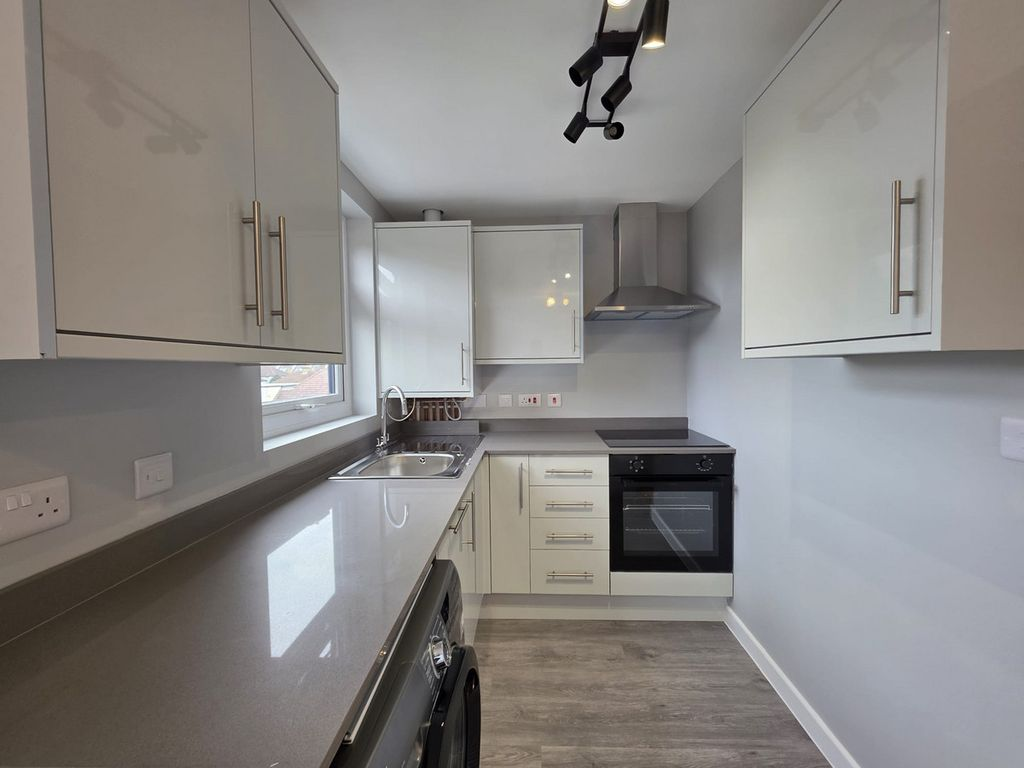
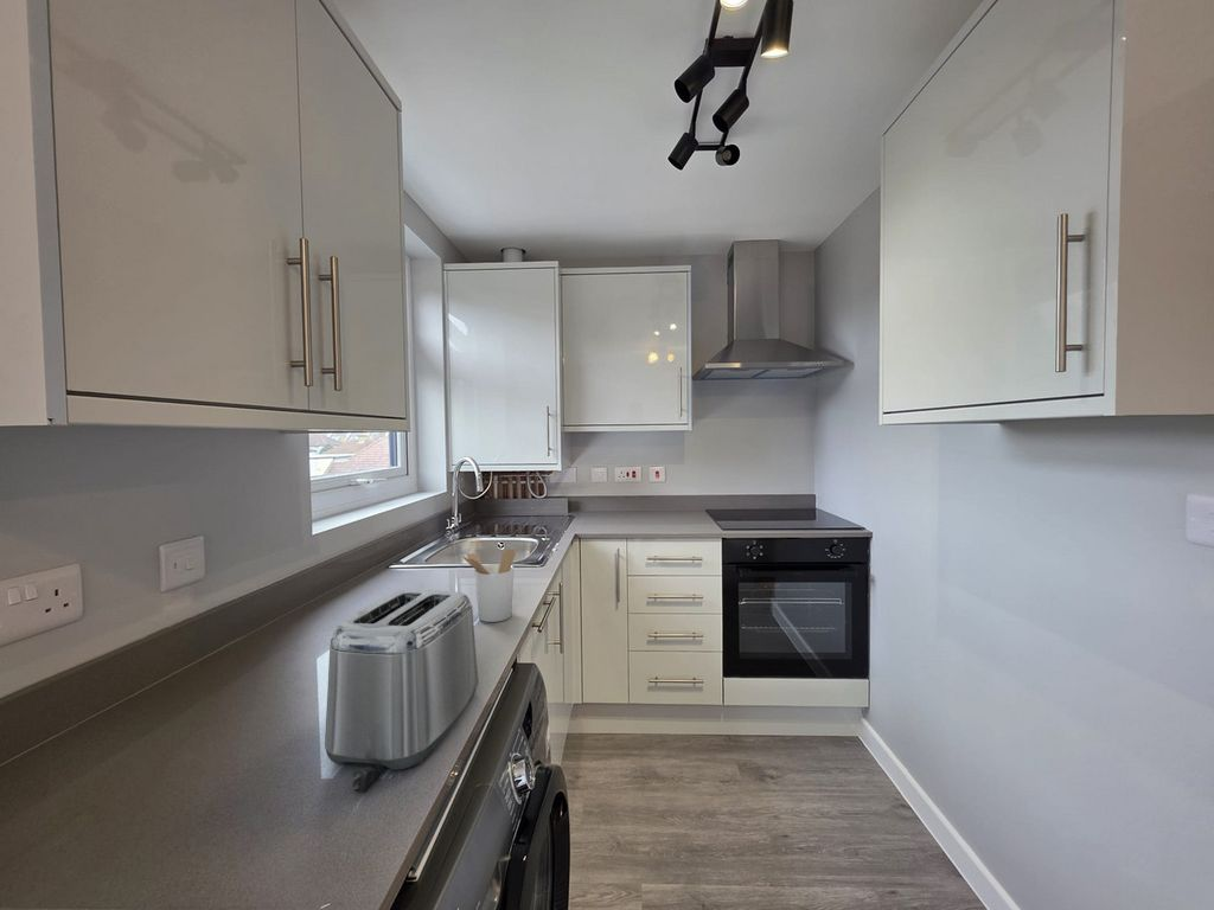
+ toaster [324,589,480,794]
+ utensil holder [459,547,517,623]
